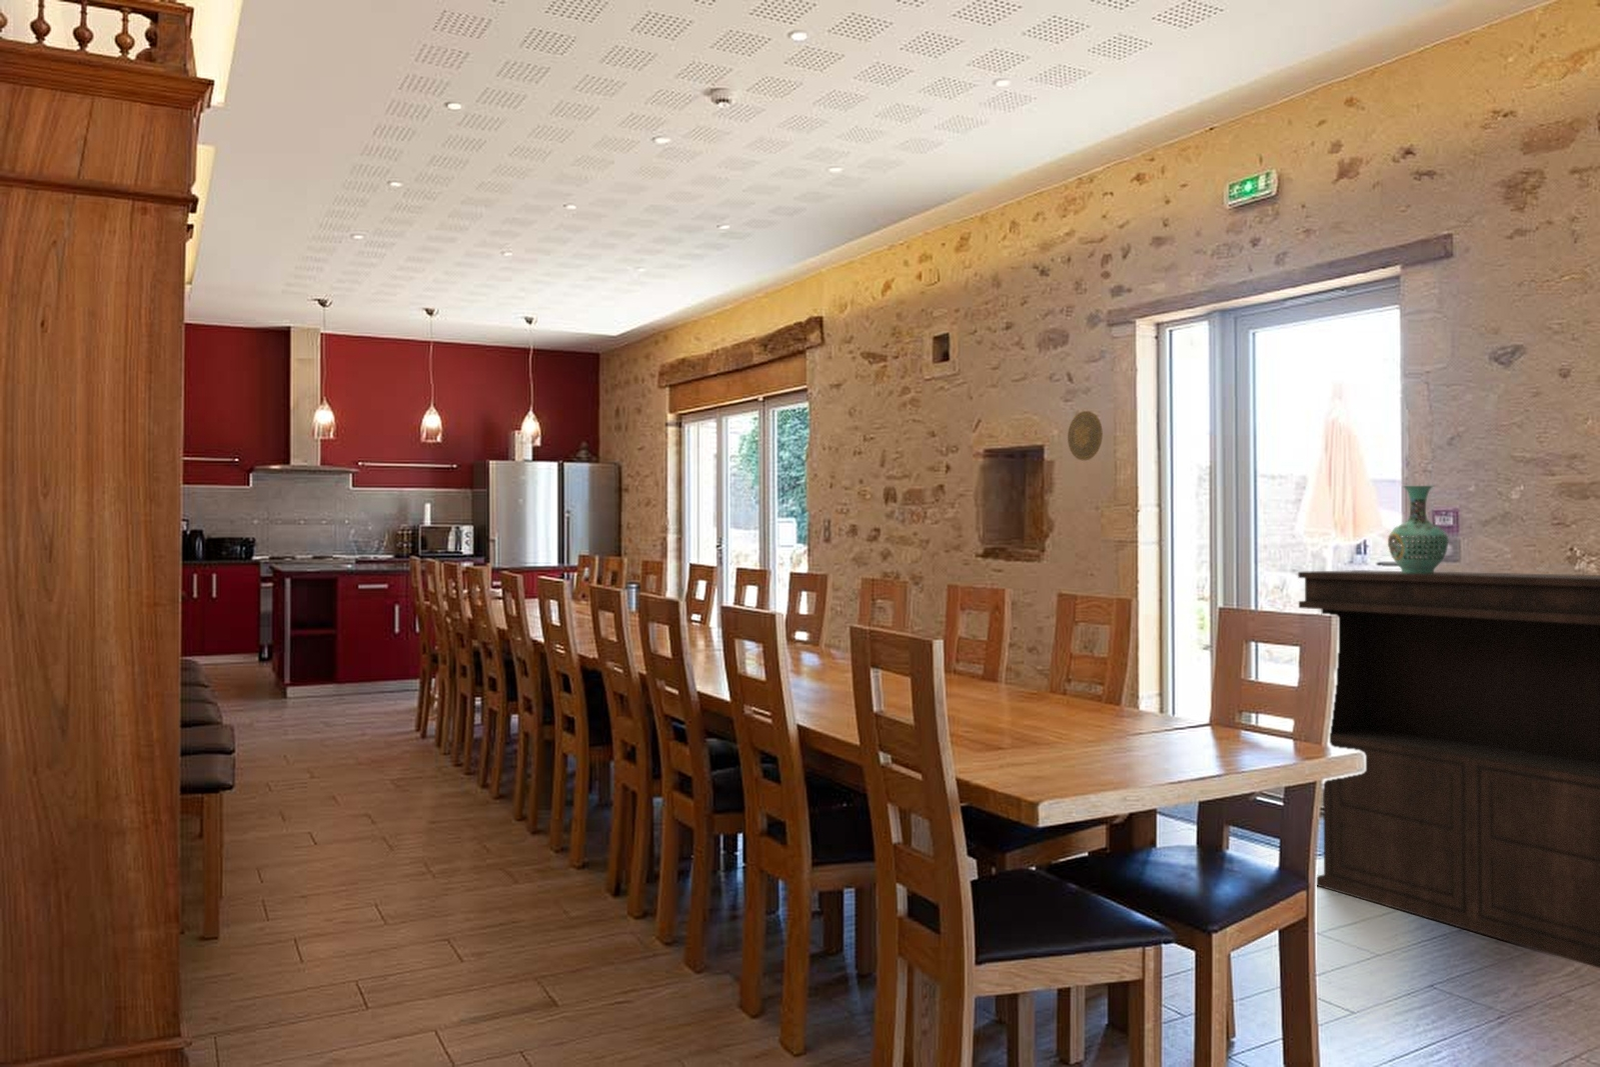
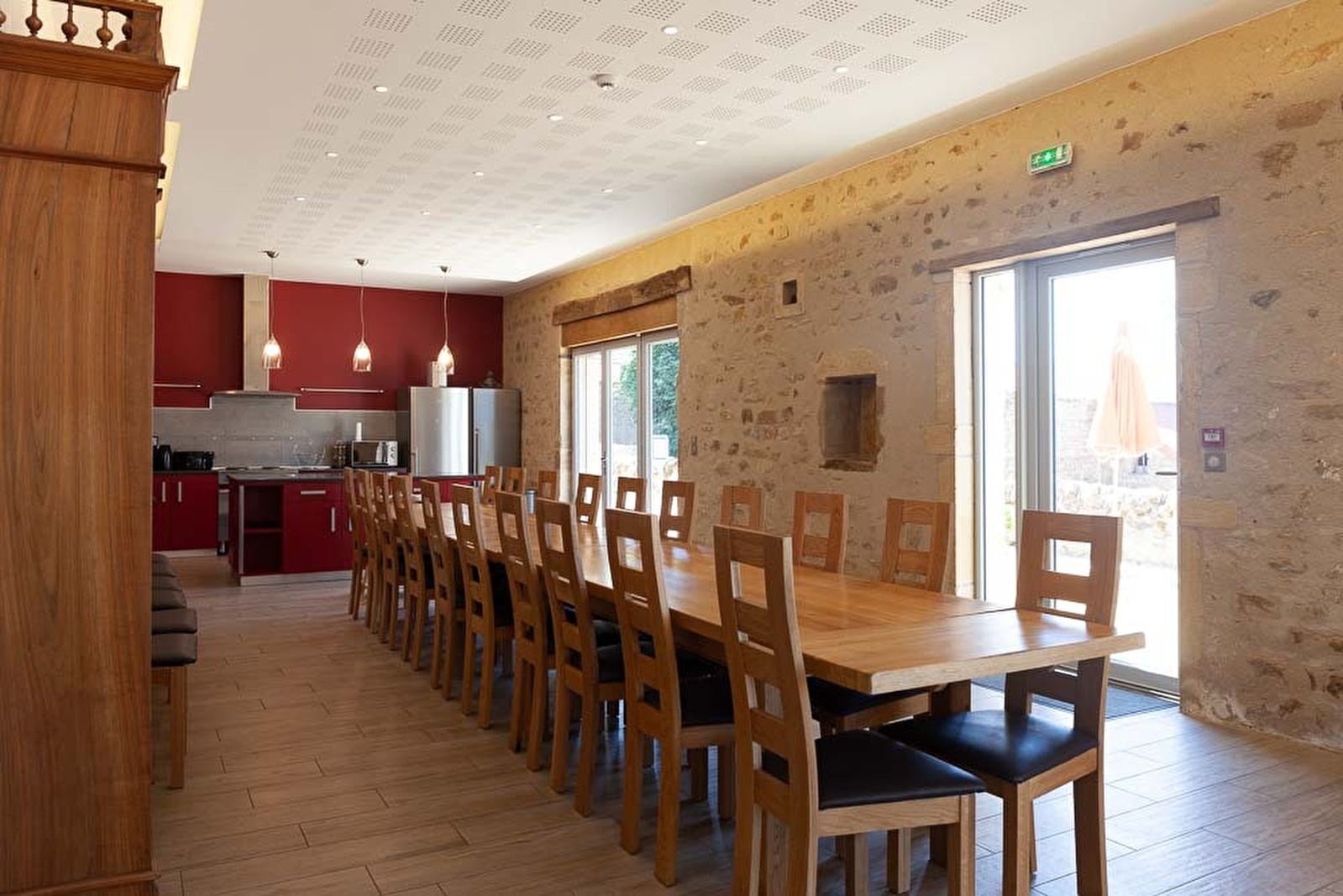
- console table [1297,569,1600,969]
- decorative plate [1066,410,1103,462]
- vase [1387,485,1450,574]
